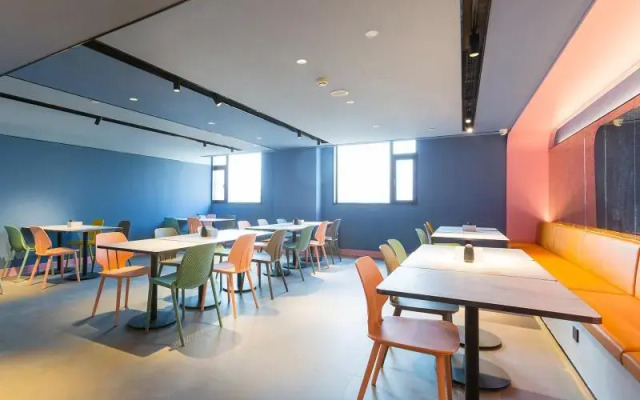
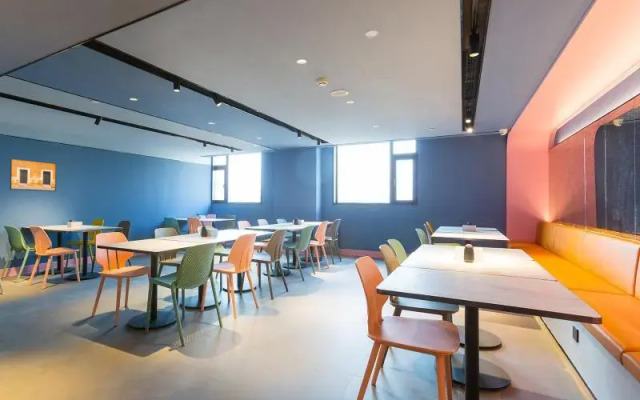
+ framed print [9,158,58,192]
